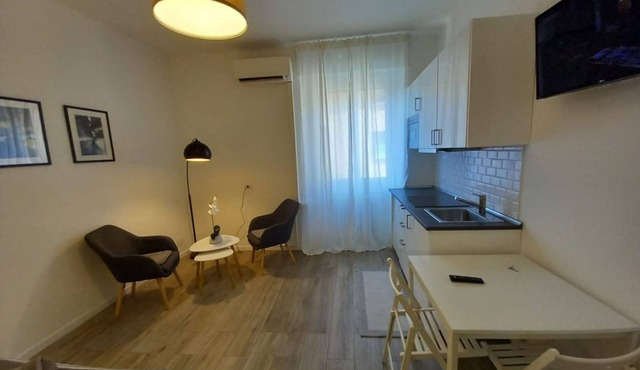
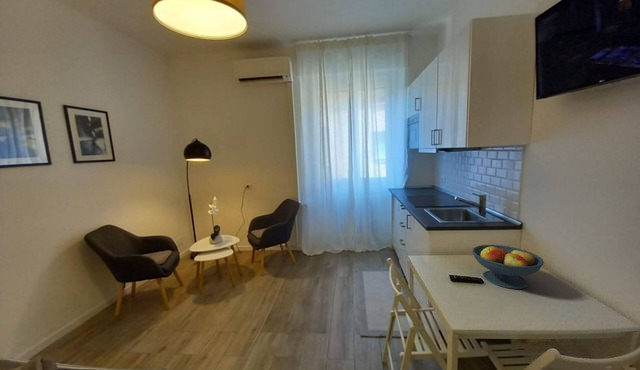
+ fruit bowl [471,244,545,290]
